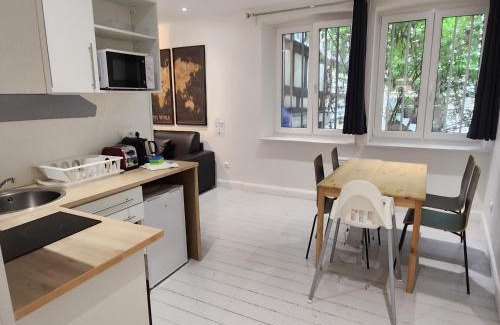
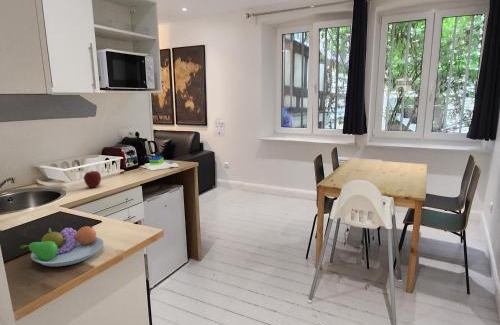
+ apple [83,170,102,188]
+ fruit bowl [19,225,105,267]
